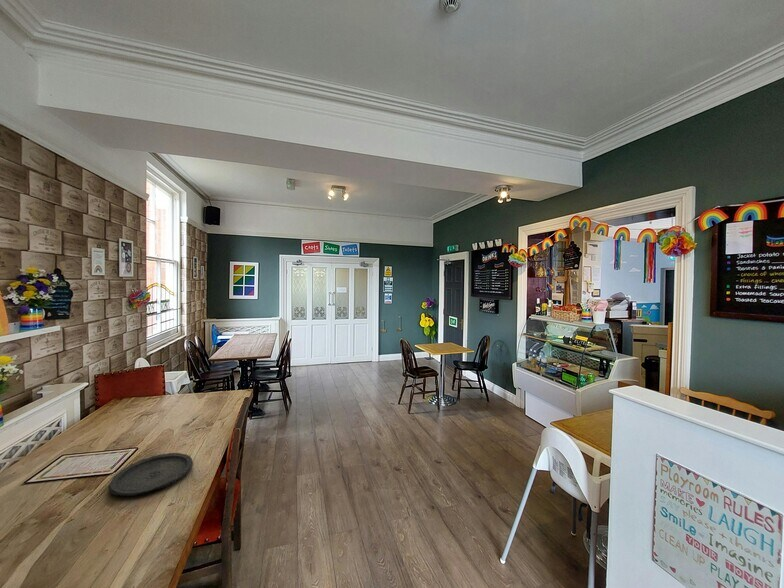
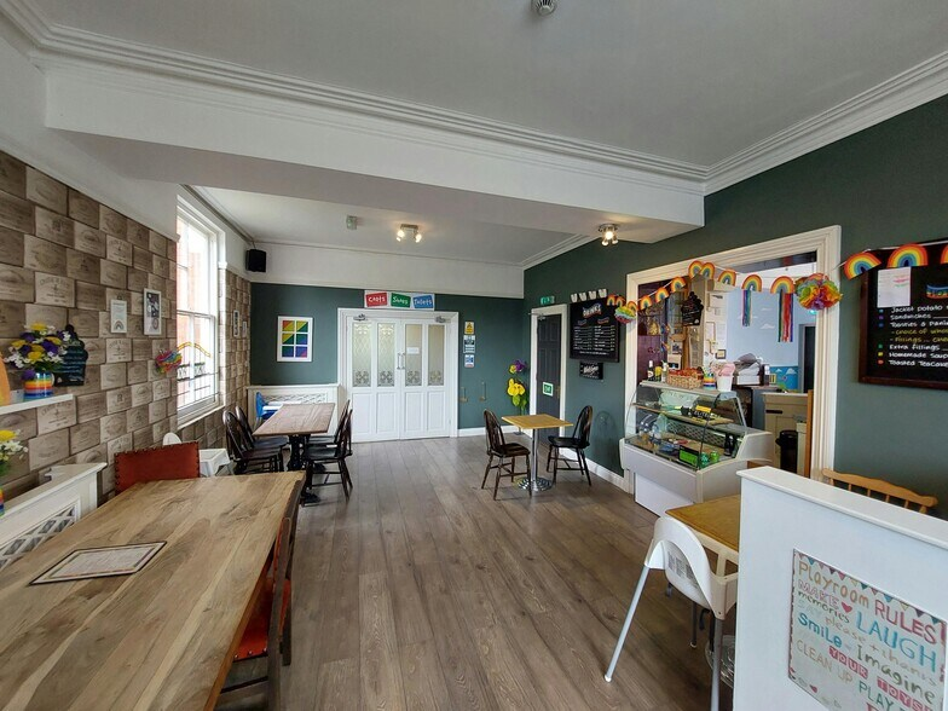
- plate [108,452,194,497]
